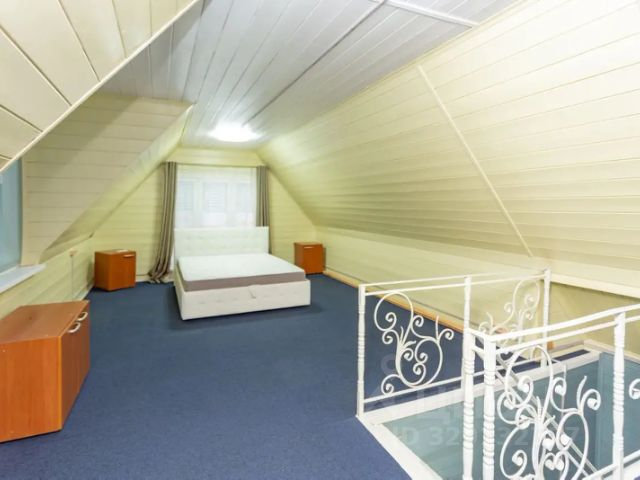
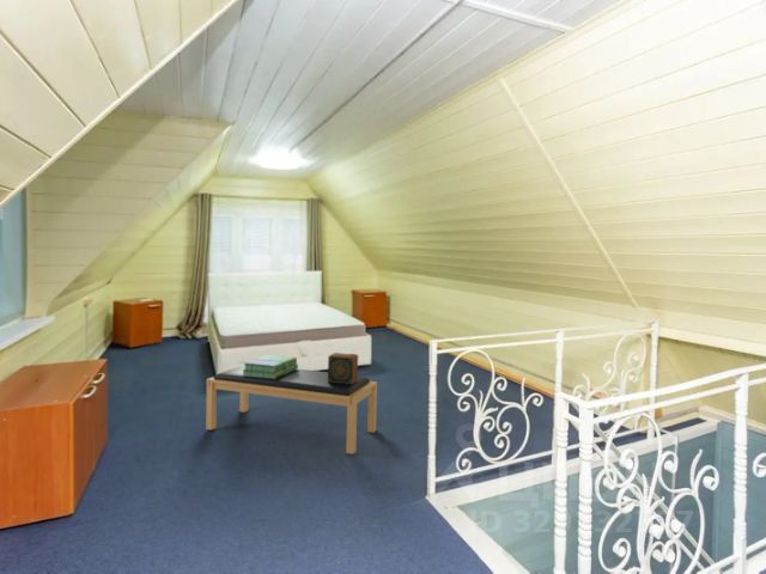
+ decorative box [327,352,359,384]
+ stack of books [243,354,299,379]
+ bench [205,365,378,456]
